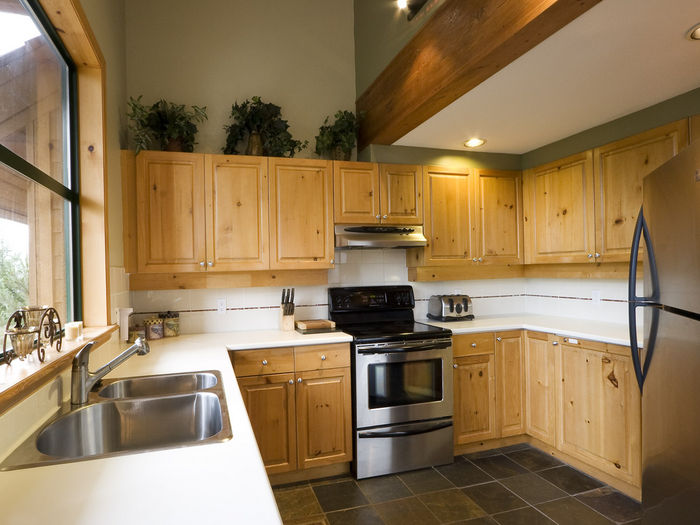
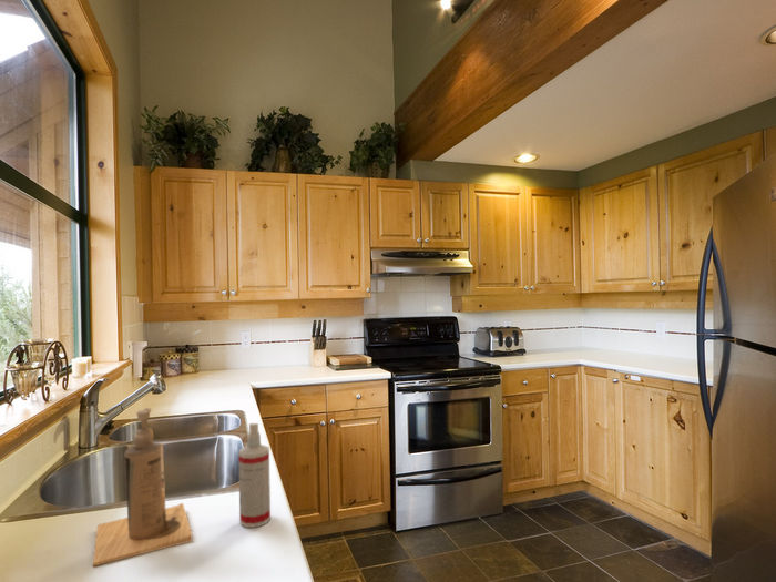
+ soap dispenser [92,407,194,568]
+ spray bottle [237,422,272,529]
